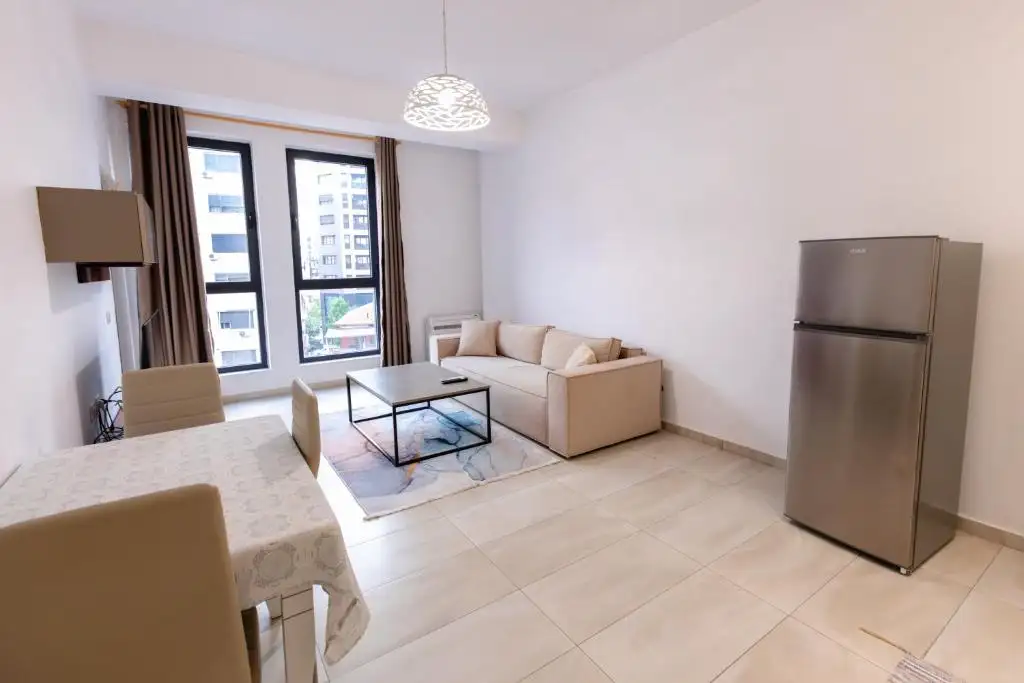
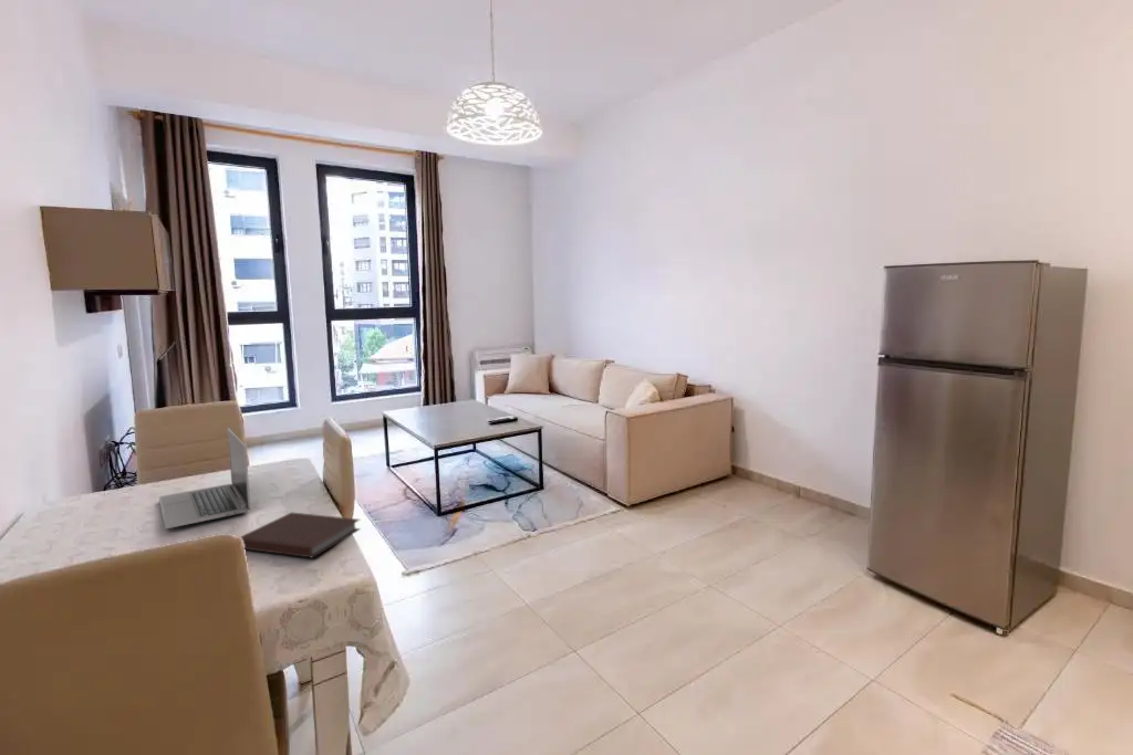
+ laptop [158,427,252,529]
+ notebook [239,511,362,559]
